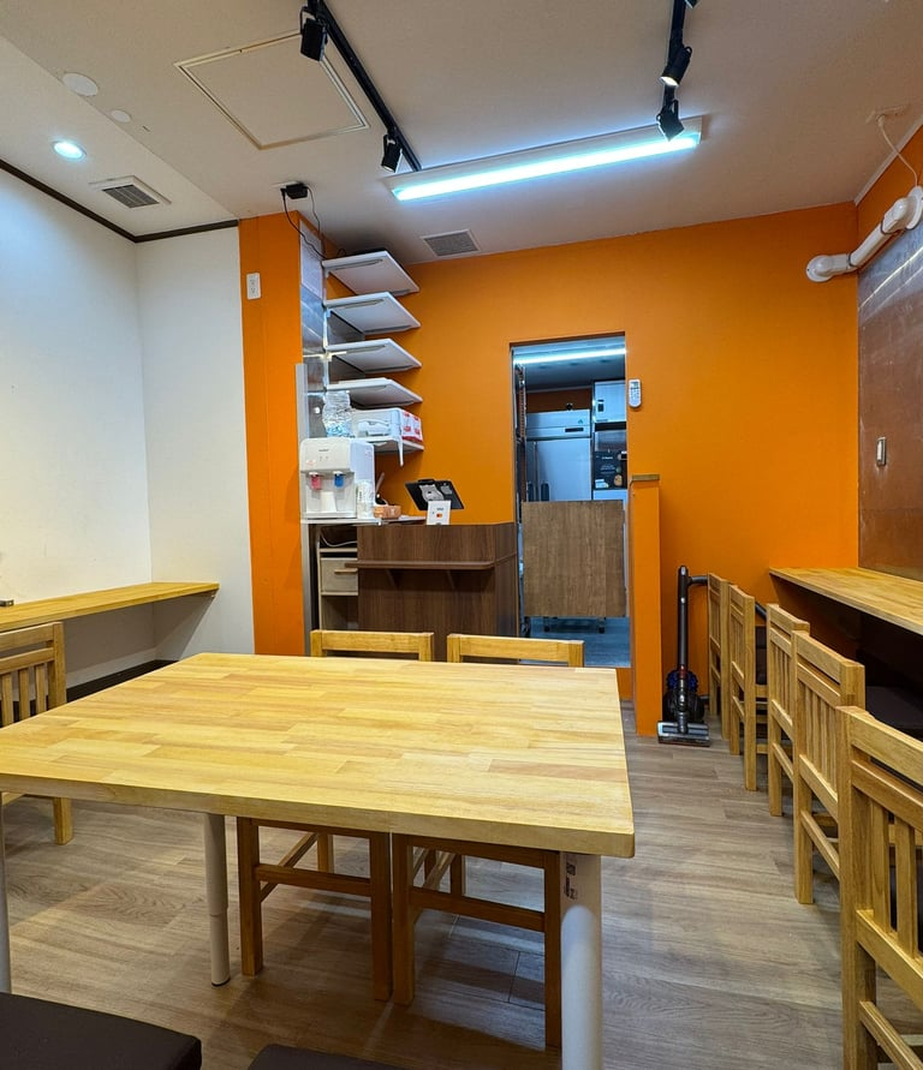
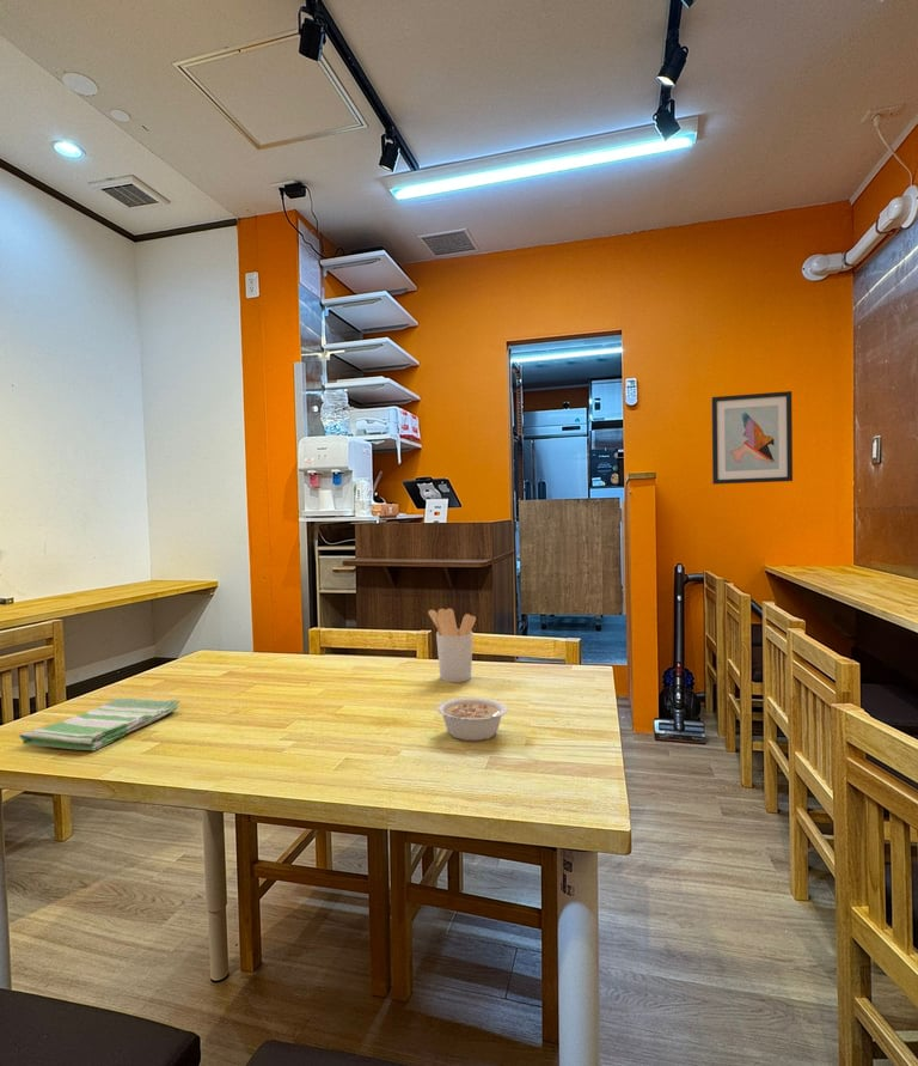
+ legume [435,696,508,742]
+ wall art [710,390,794,486]
+ dish towel [18,698,180,751]
+ utensil holder [427,608,477,683]
